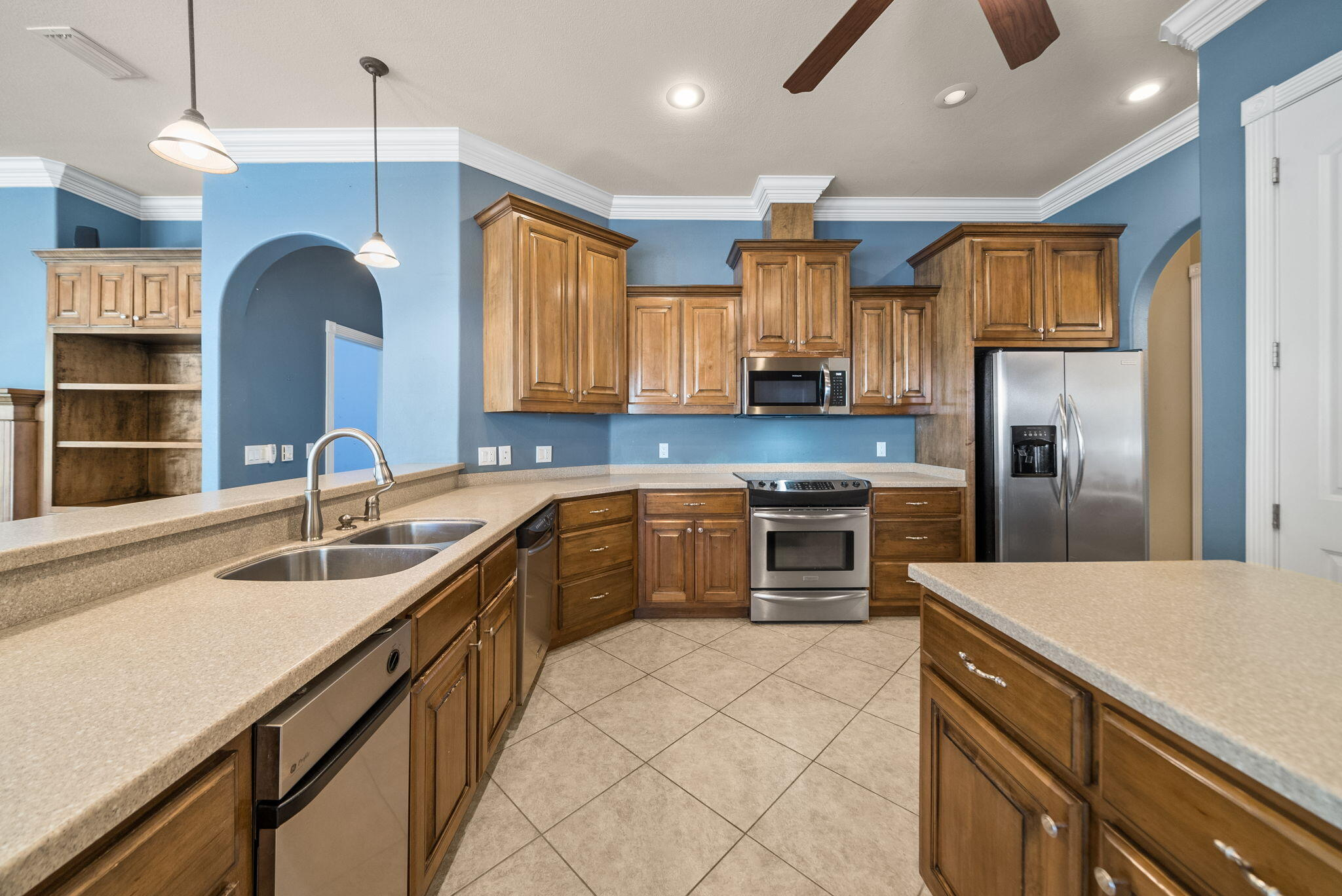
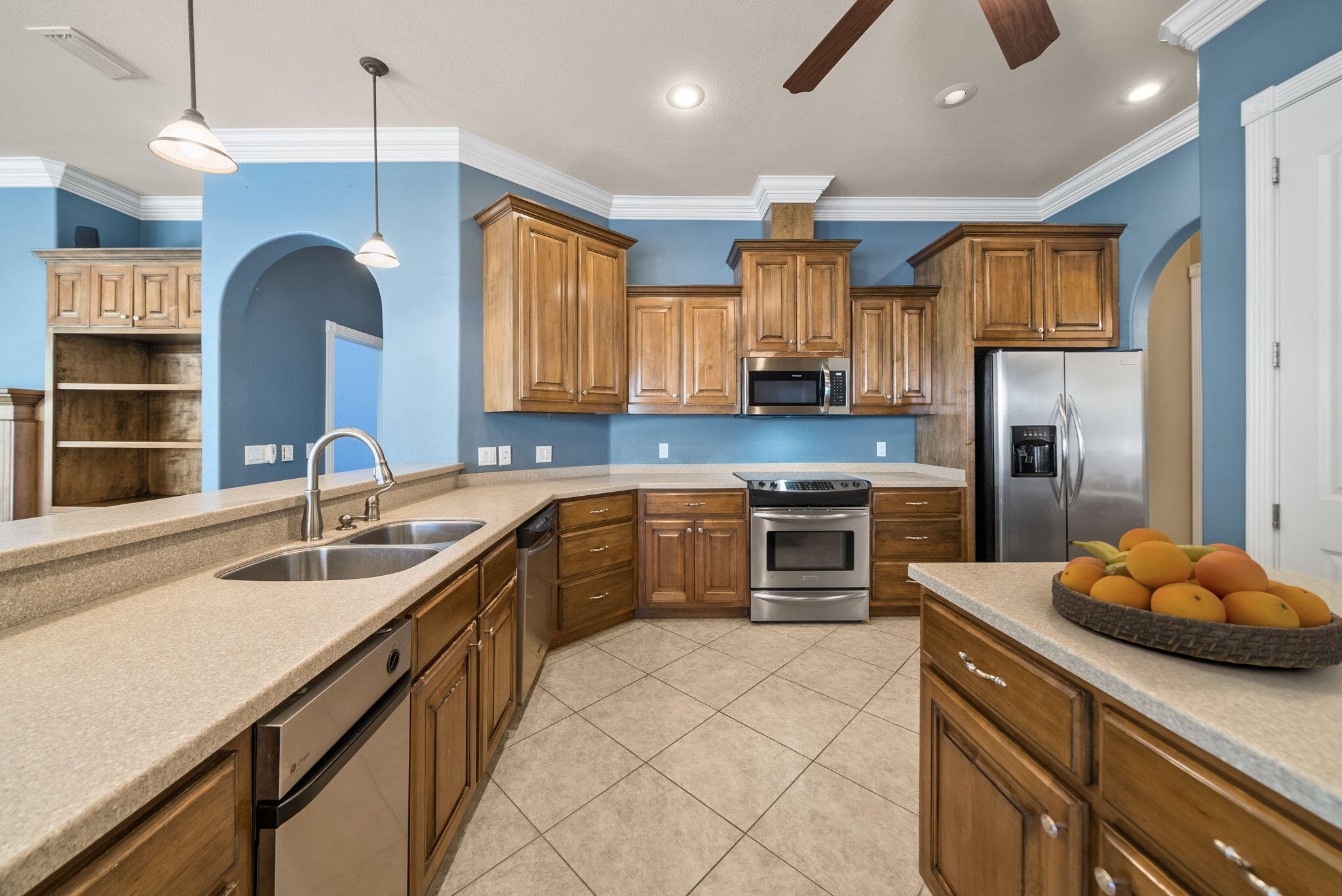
+ fruit bowl [1051,528,1342,669]
